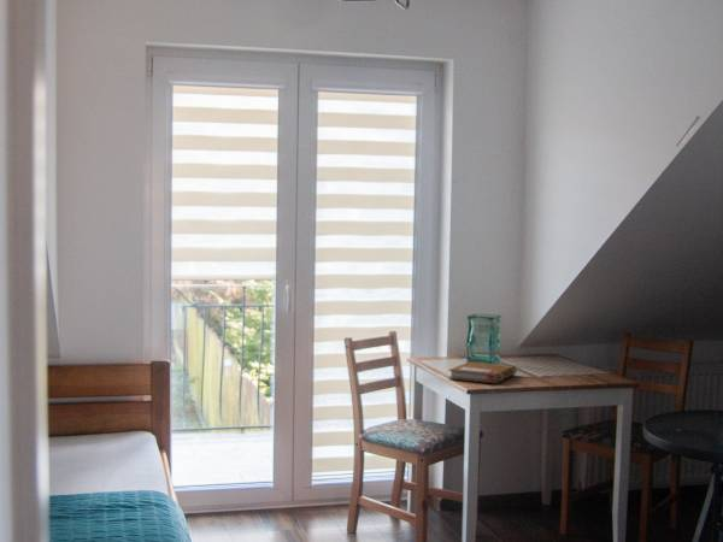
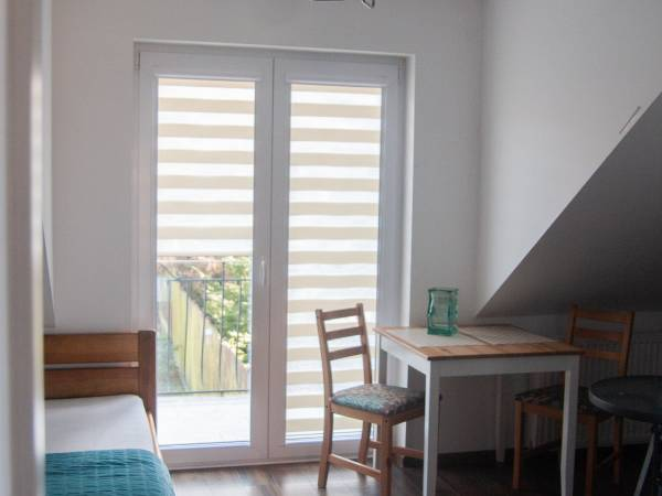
- notebook [447,360,518,384]
